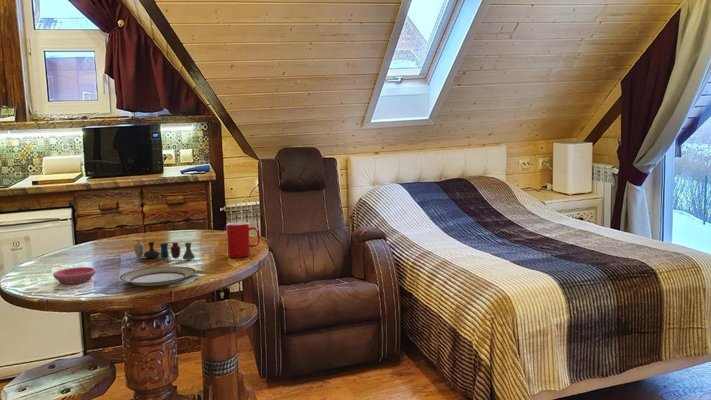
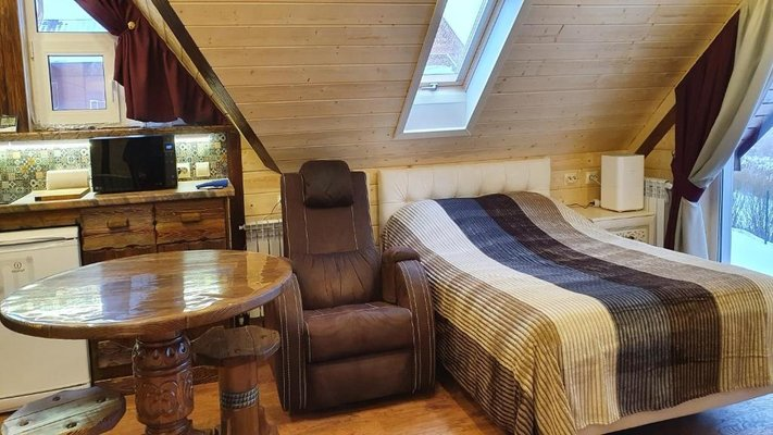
- plate [118,265,196,287]
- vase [133,241,196,261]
- saucer [52,266,97,285]
- cup [225,221,261,259]
